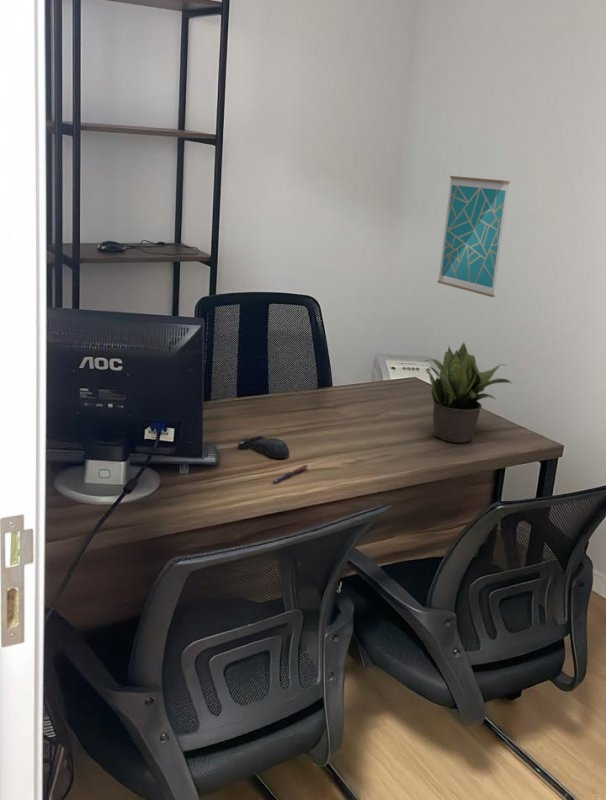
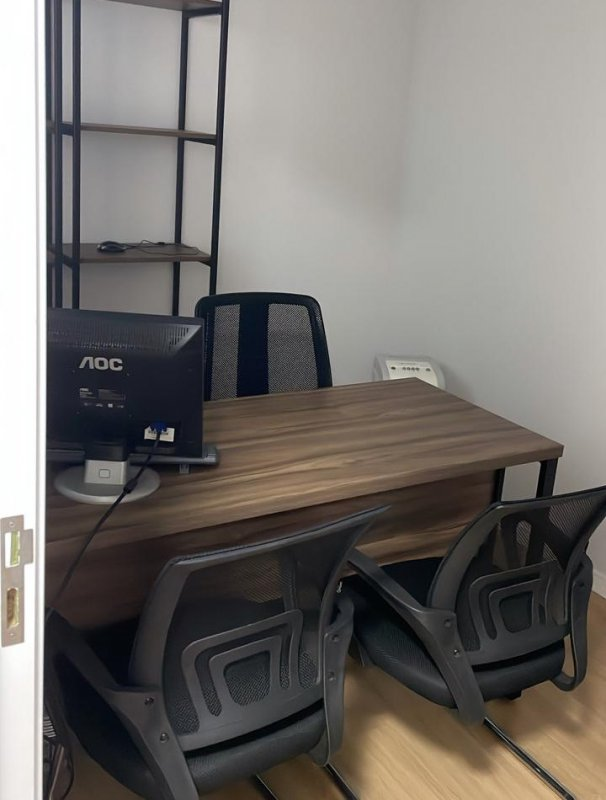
- wall art [436,175,512,298]
- computer mouse [237,434,290,459]
- pen [271,464,310,483]
- potted plant [425,342,513,444]
